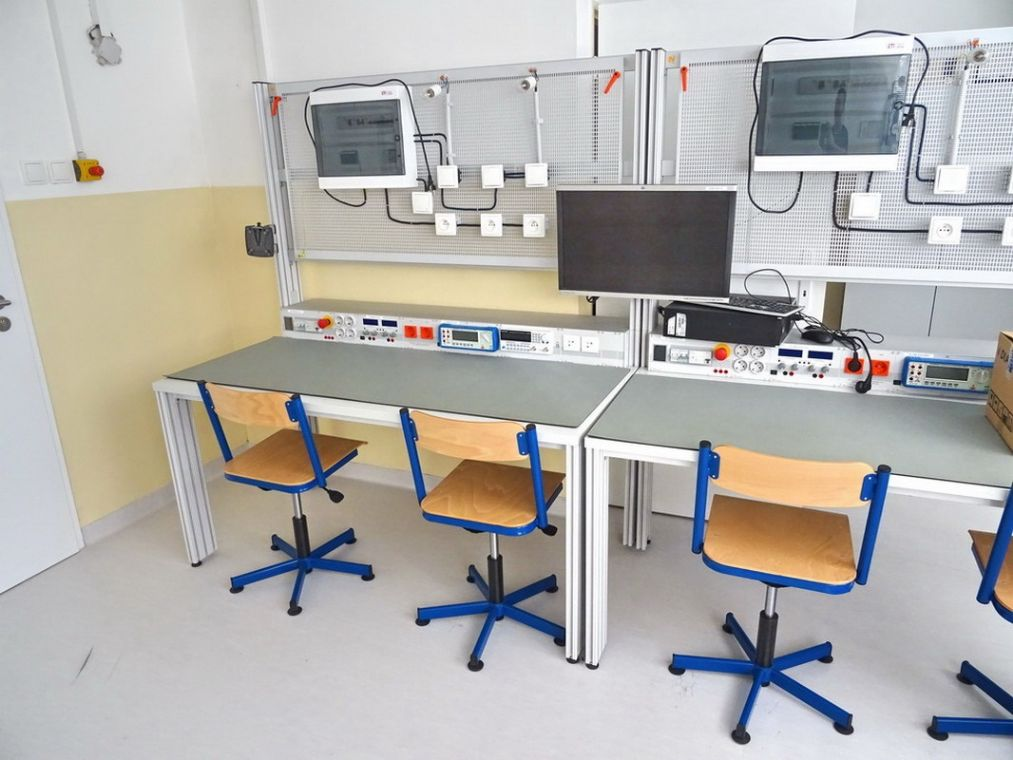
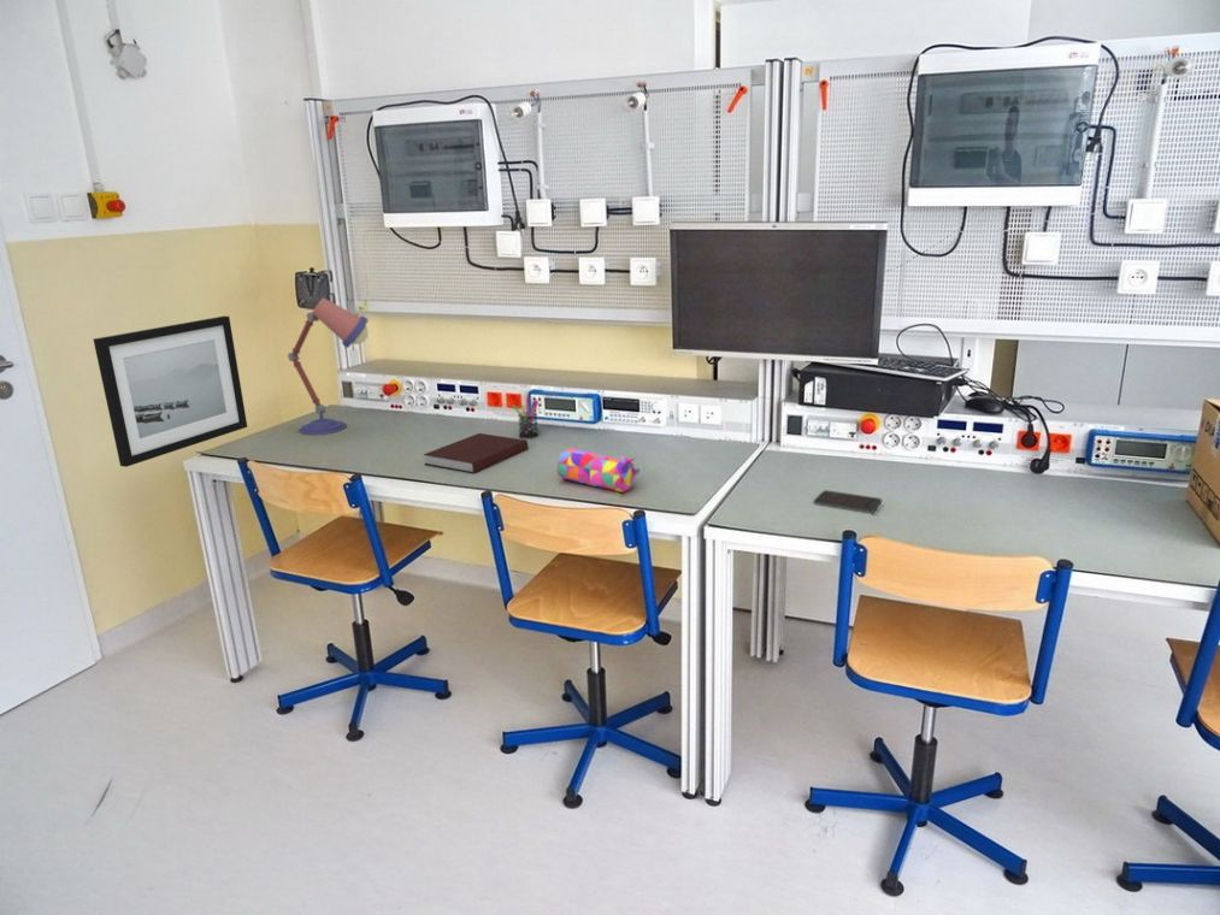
+ notebook [423,432,529,474]
+ pen holder [512,395,540,439]
+ calculator [813,489,883,515]
+ desk lamp [287,296,370,436]
+ pencil case [555,447,641,494]
+ wall art [93,315,248,468]
